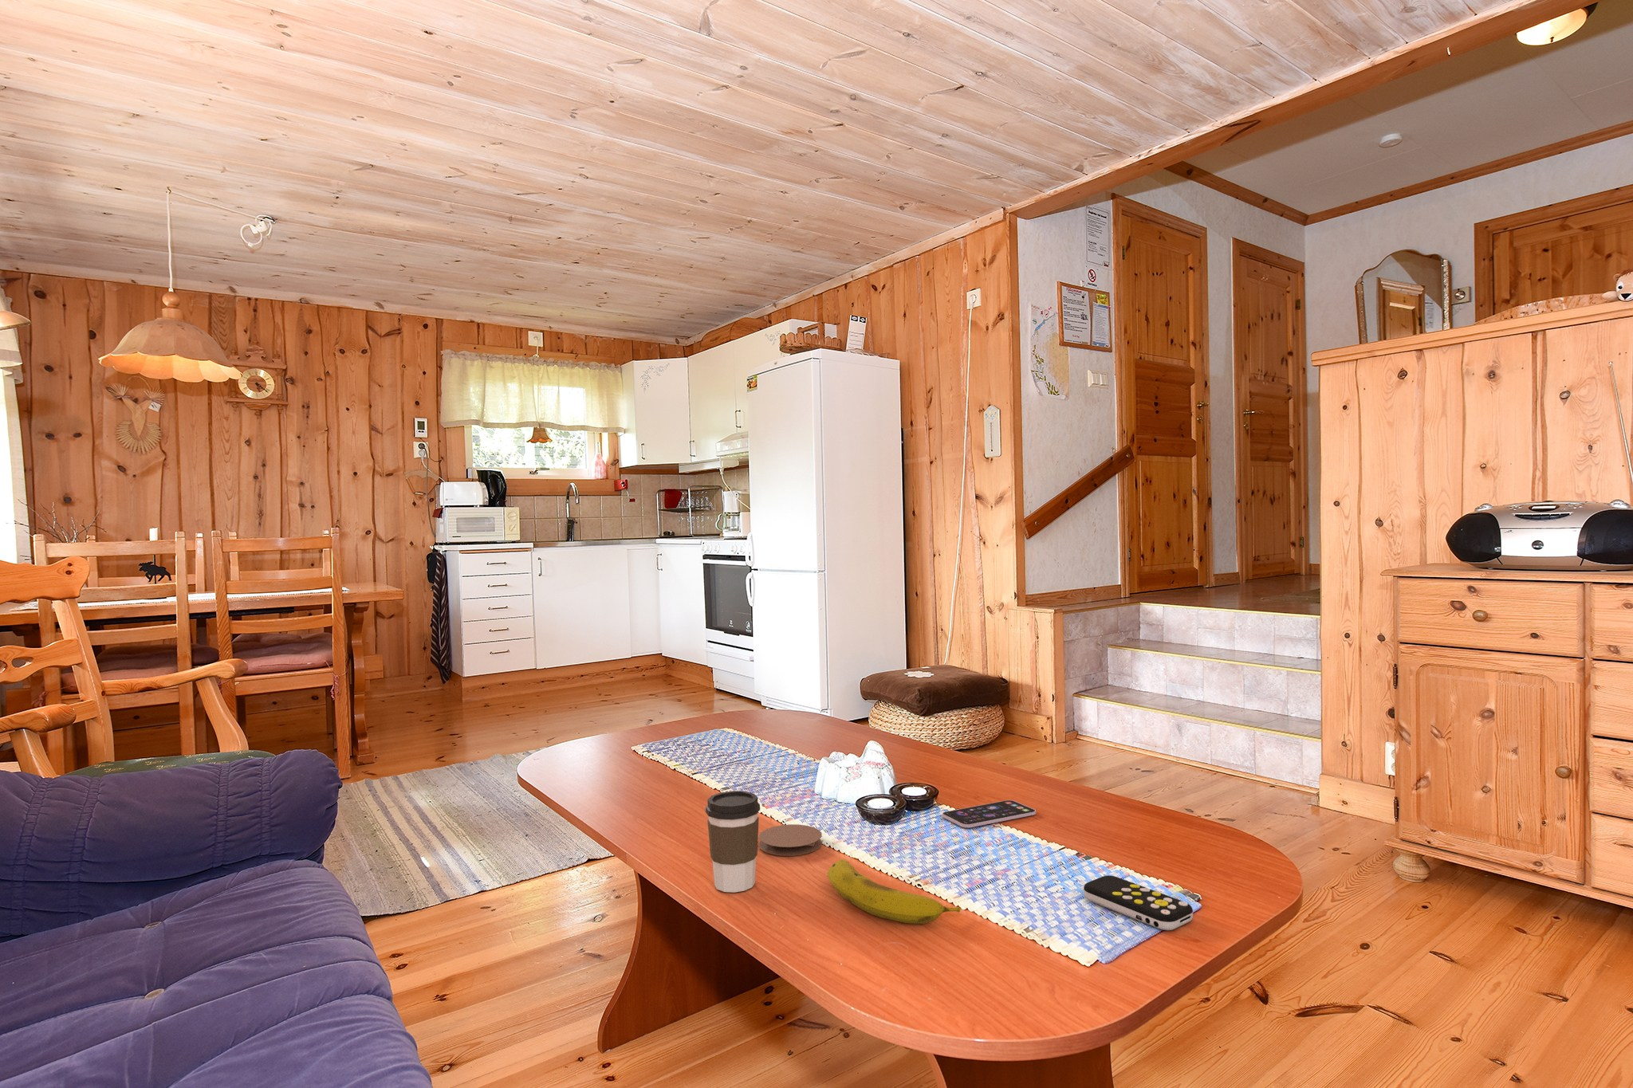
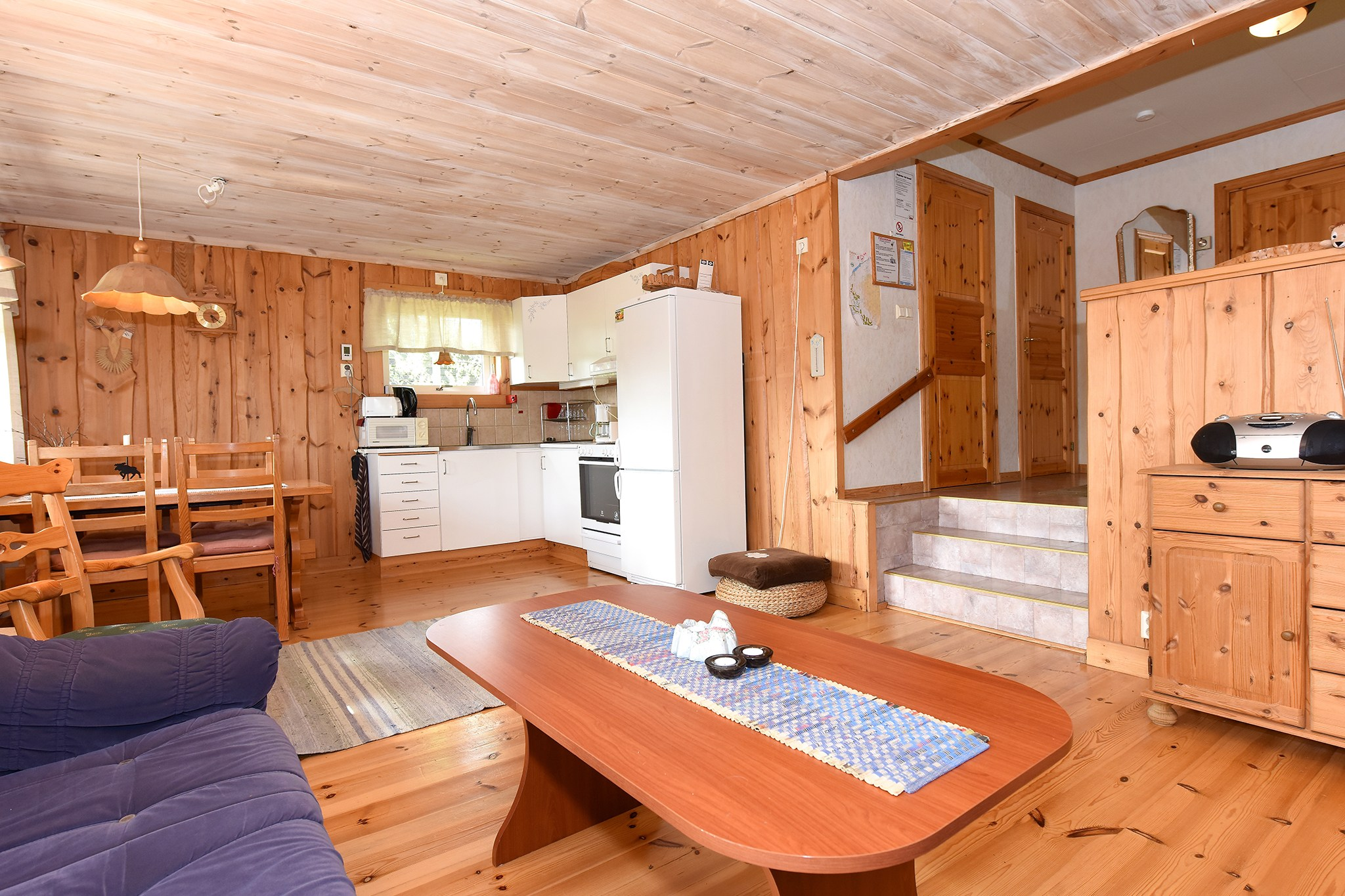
- remote control [1083,874,1193,931]
- coaster [759,823,823,857]
- smartphone [942,799,1037,828]
- fruit [827,858,960,924]
- coffee cup [705,790,761,894]
